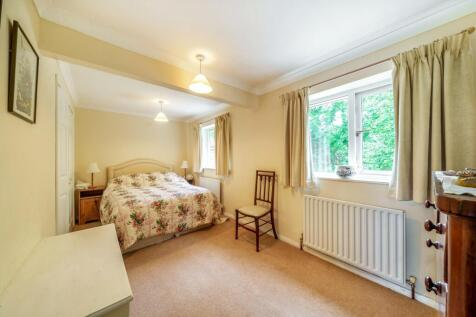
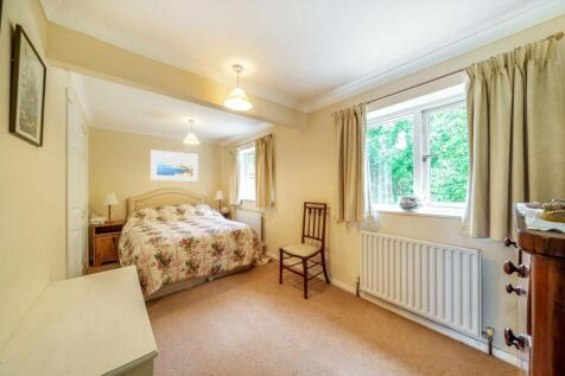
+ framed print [150,148,199,183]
